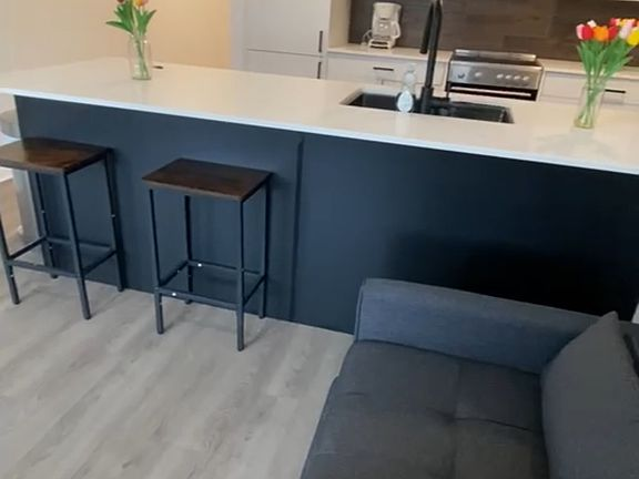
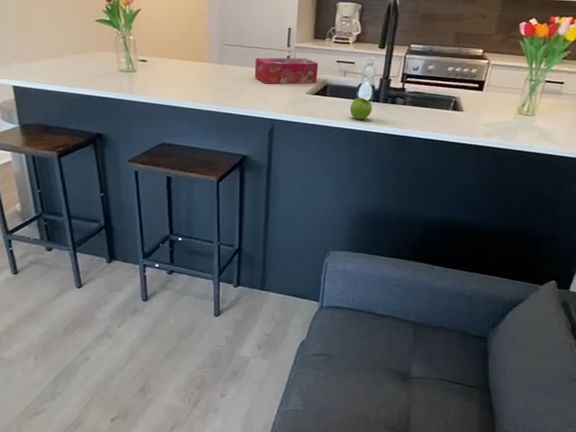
+ tissue box [254,57,319,85]
+ fruit [349,97,373,120]
